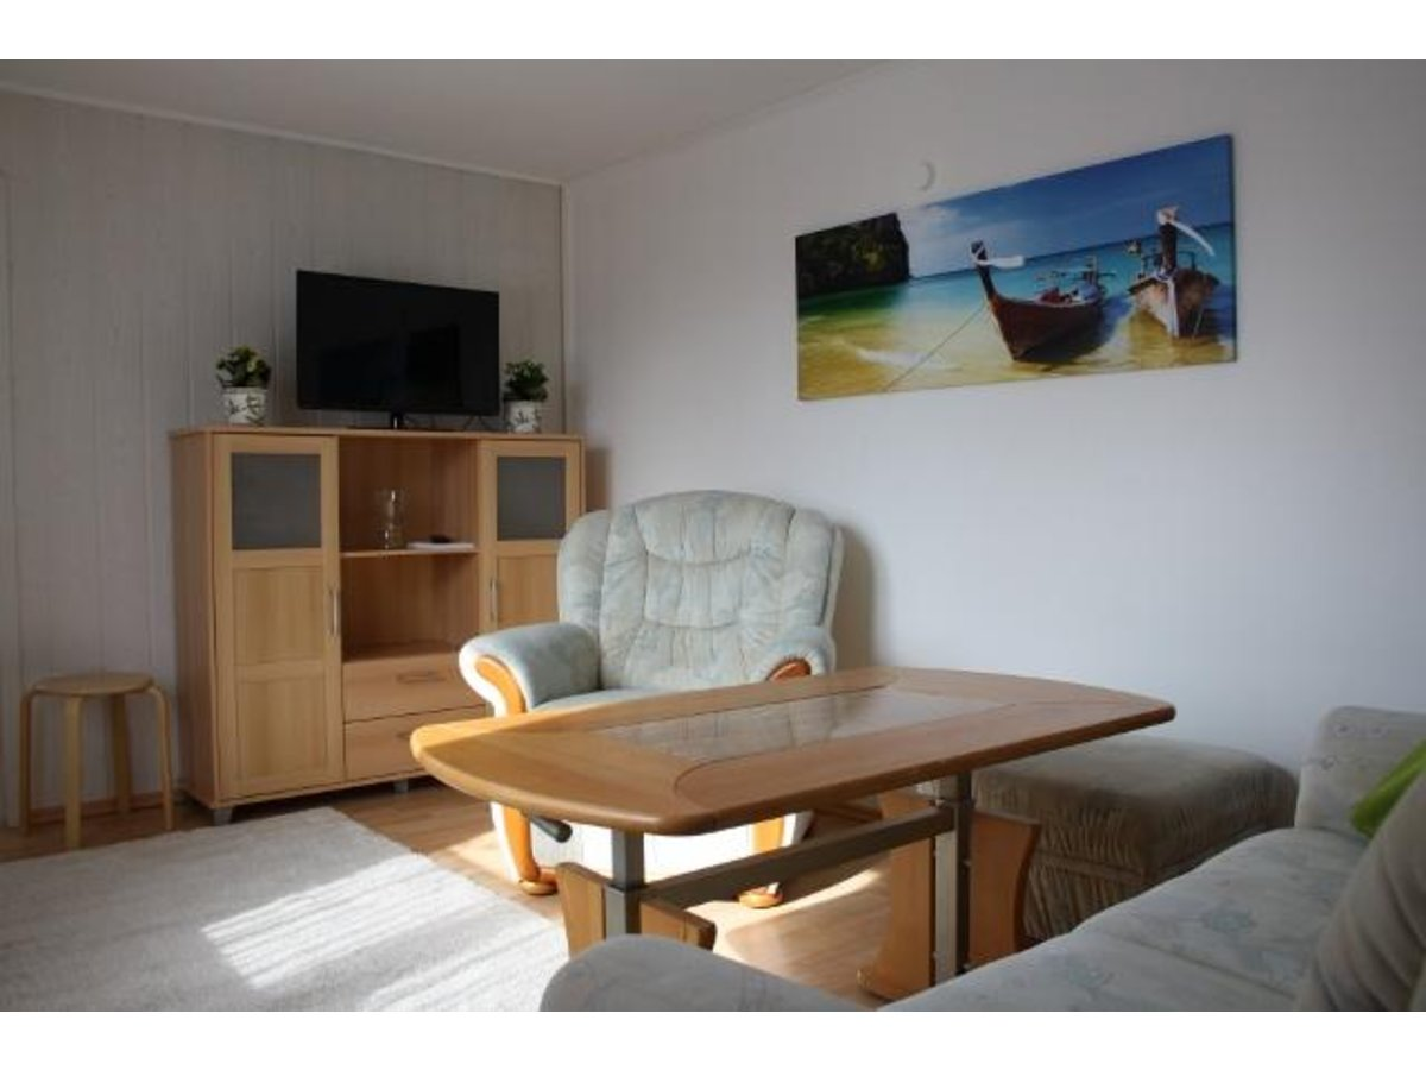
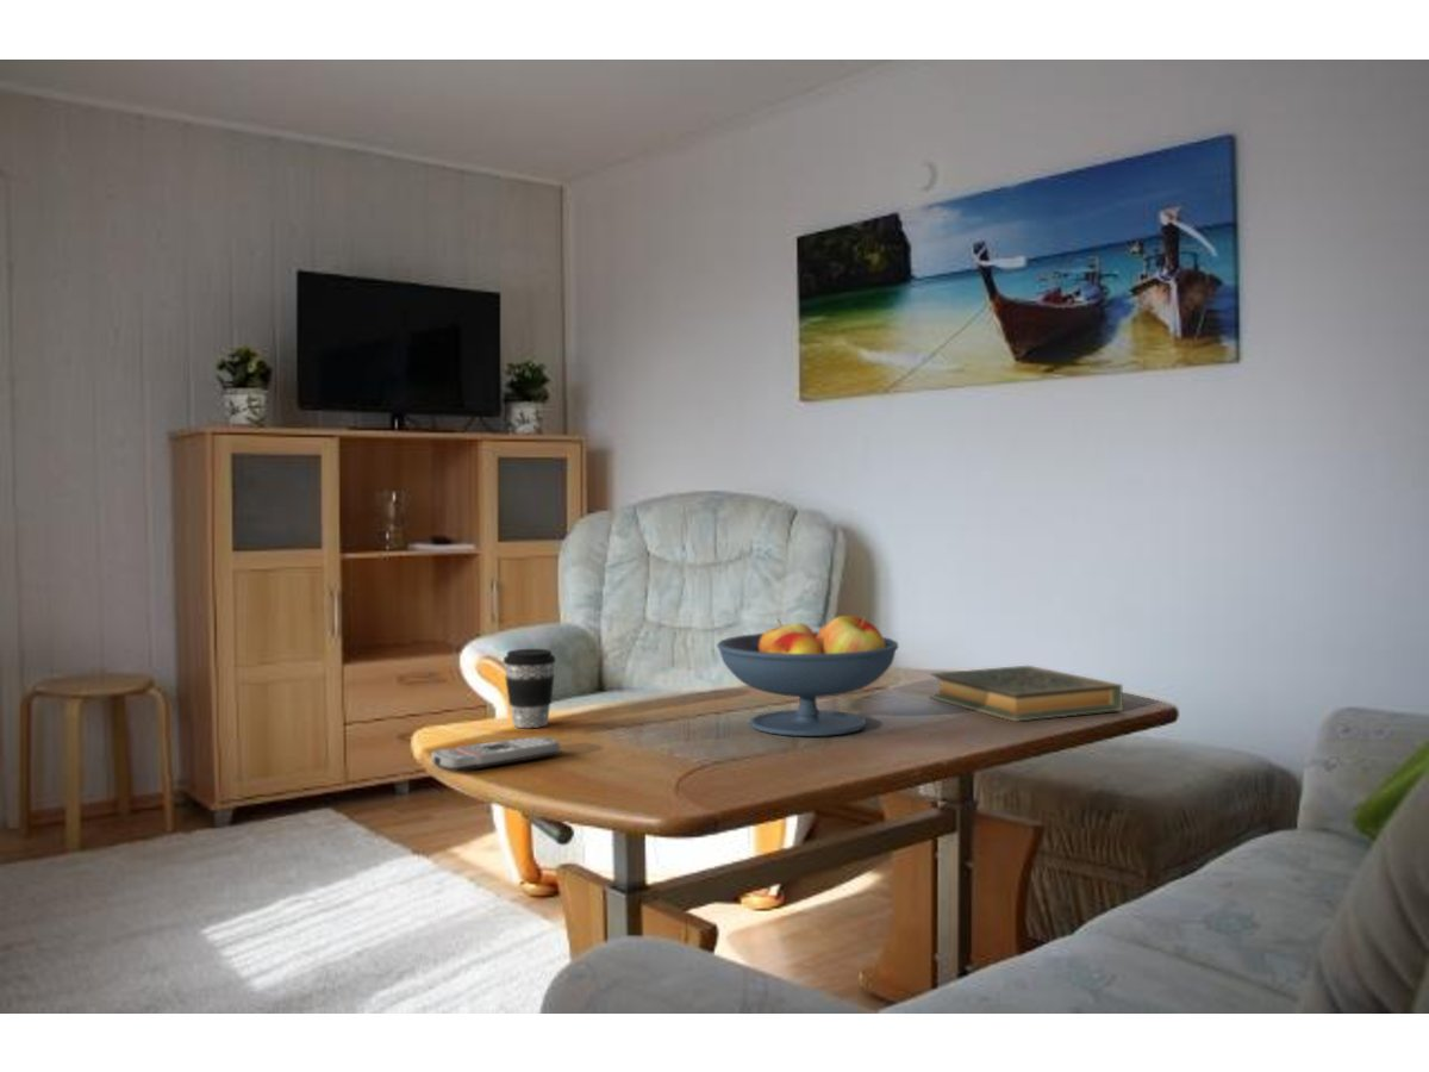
+ coffee cup [501,648,557,729]
+ fruit bowl [716,615,899,737]
+ hardback book [928,665,1123,723]
+ remote control [430,736,561,772]
